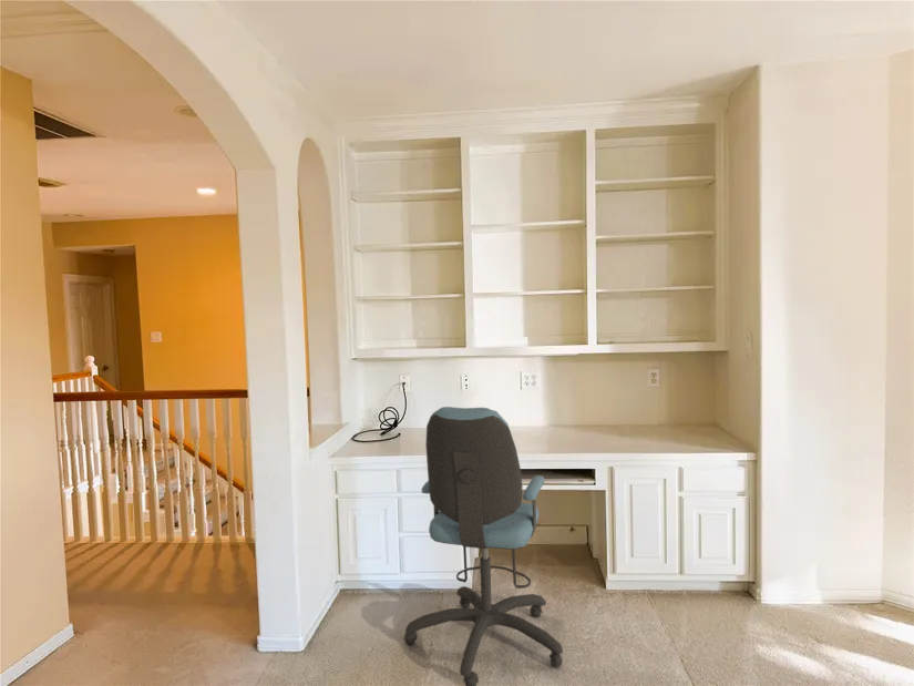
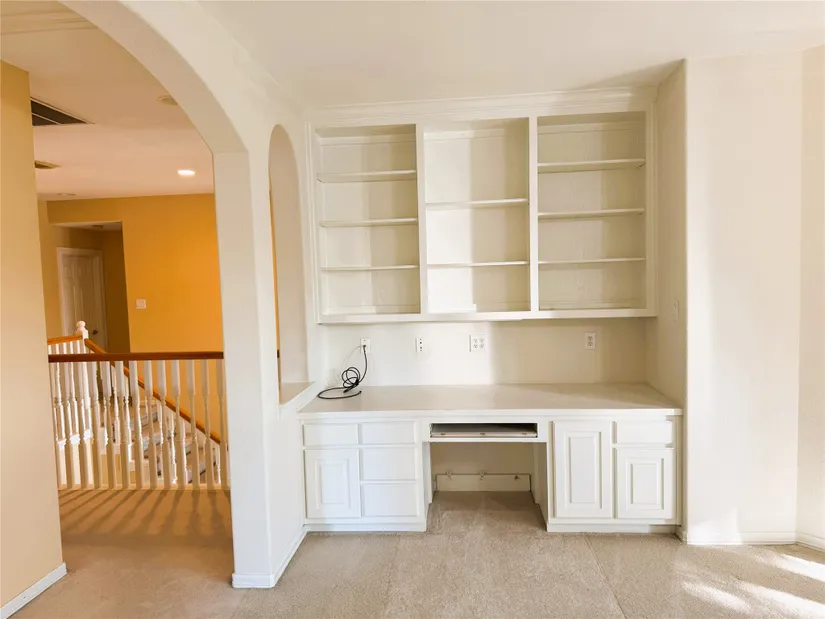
- office chair [403,406,564,686]
